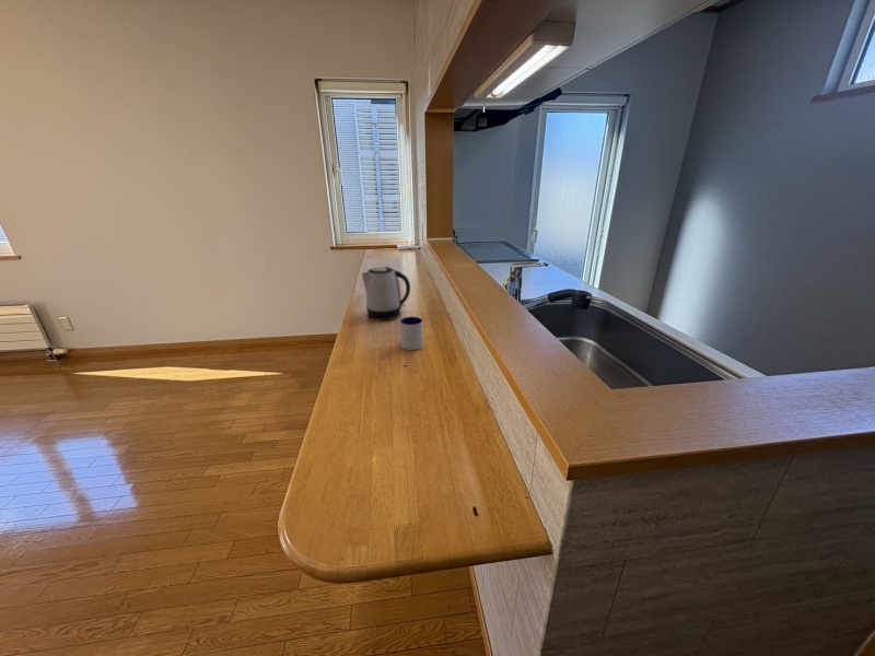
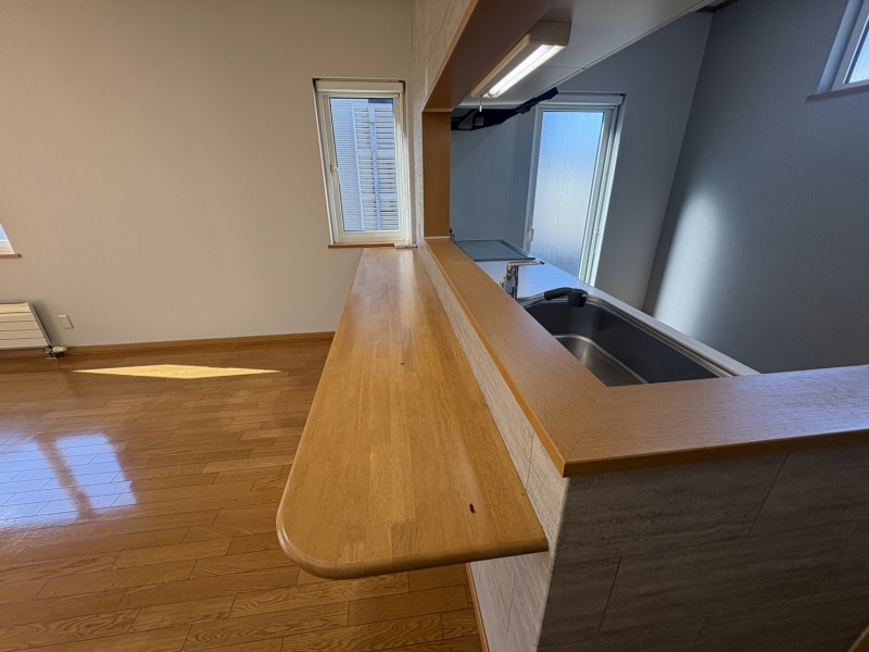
- mug [399,316,424,351]
- kettle [361,266,411,321]
